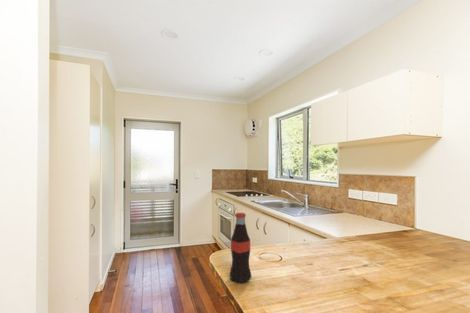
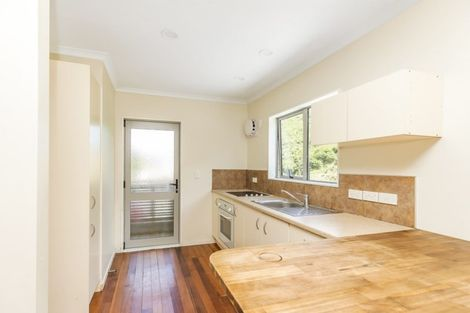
- bottle [229,212,252,284]
